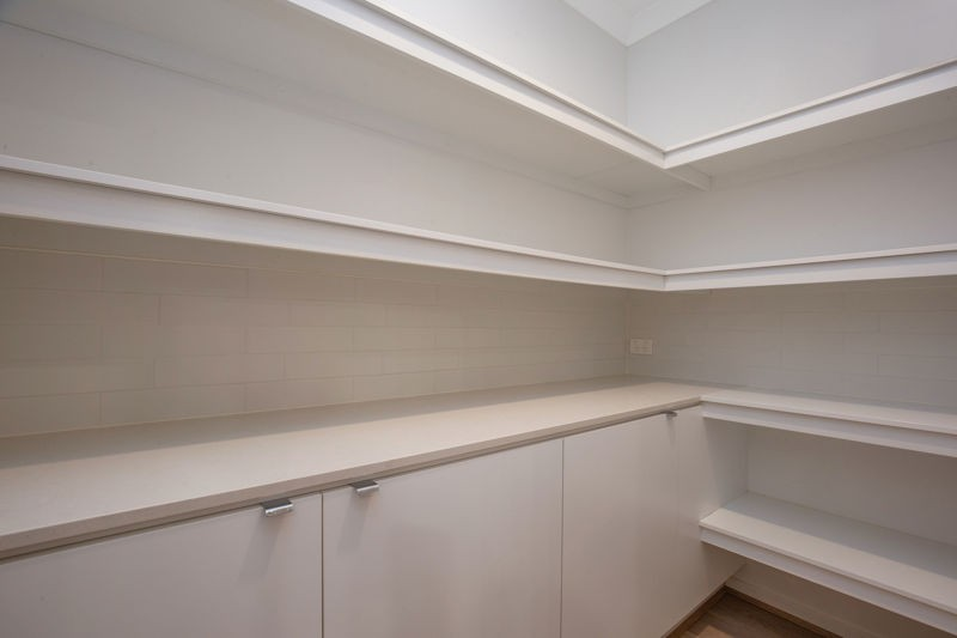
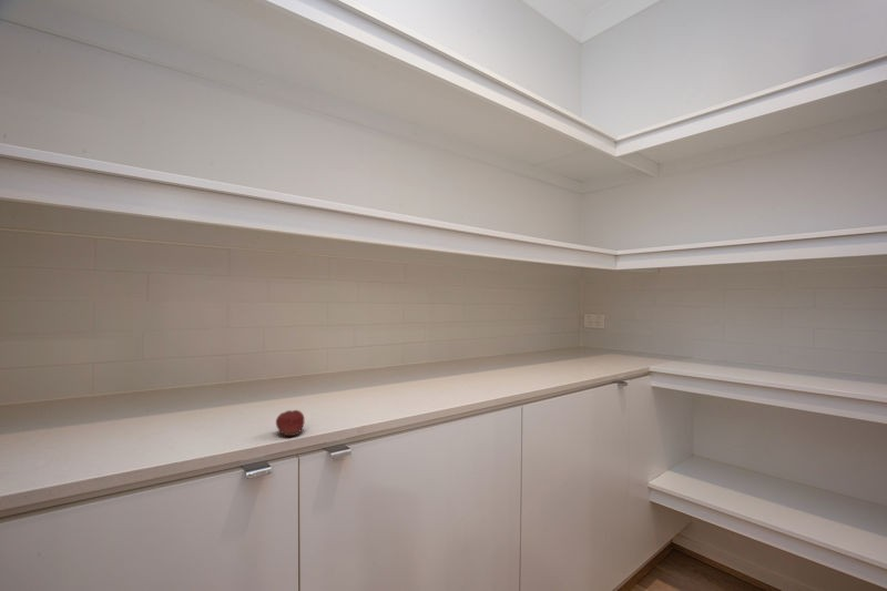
+ fruit [275,409,306,437]
